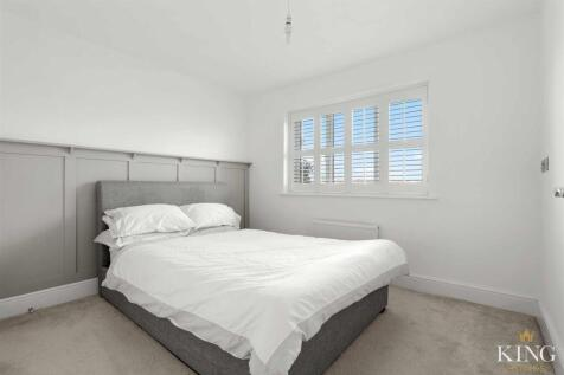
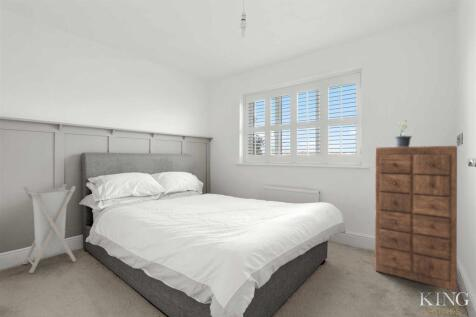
+ dresser [374,145,458,292]
+ laundry hamper [22,183,77,274]
+ potted plant [394,119,413,147]
